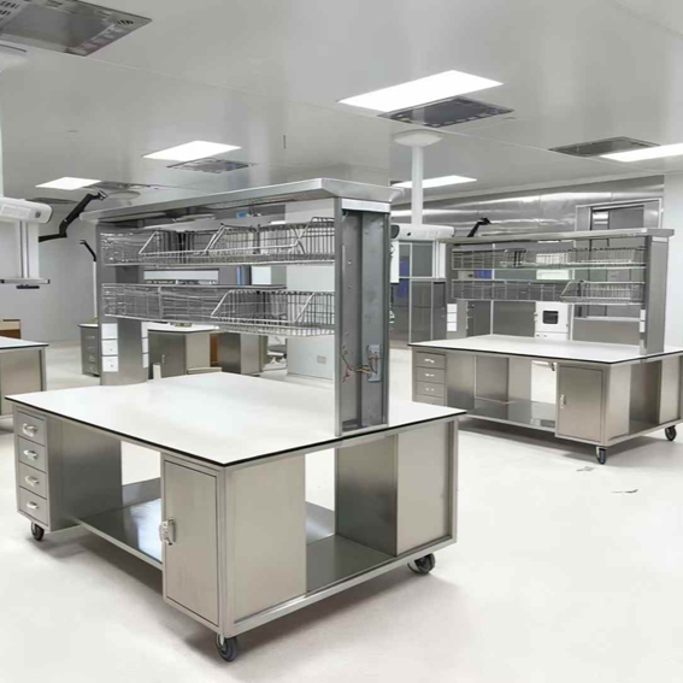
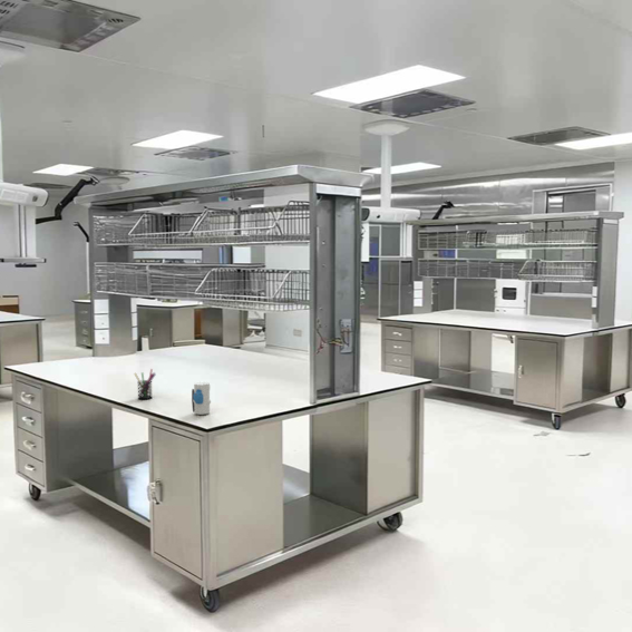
+ pen holder [133,368,156,400]
+ toy [191,381,212,416]
